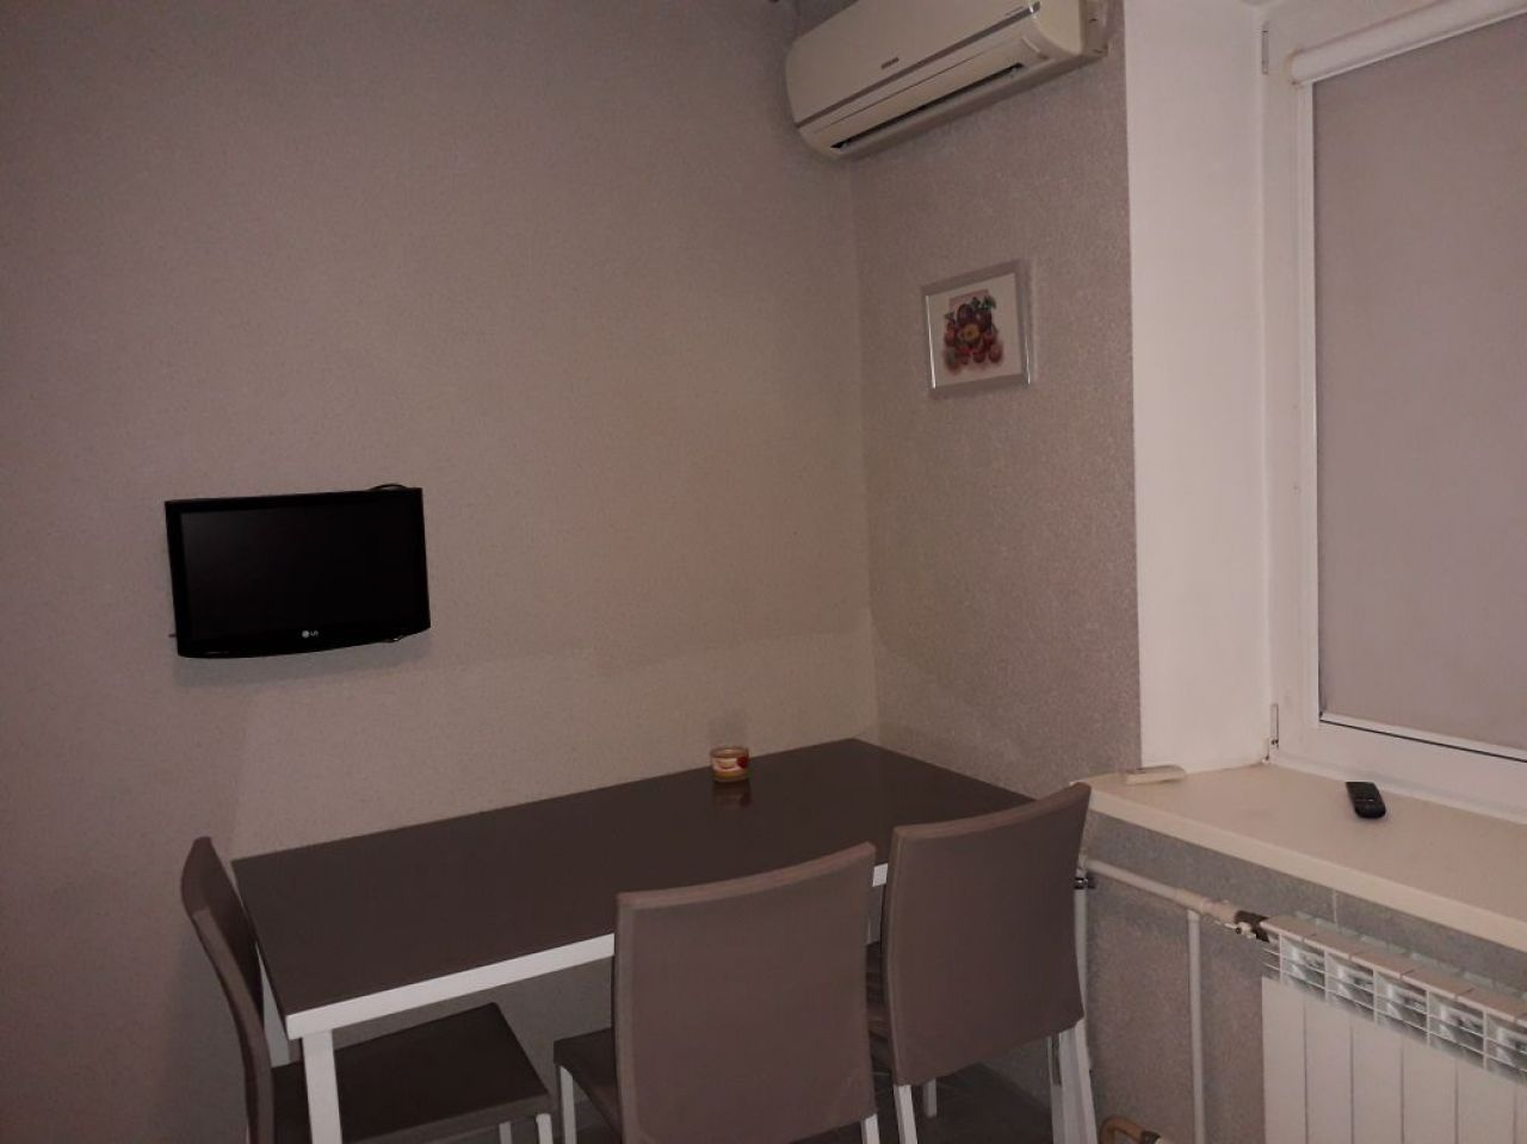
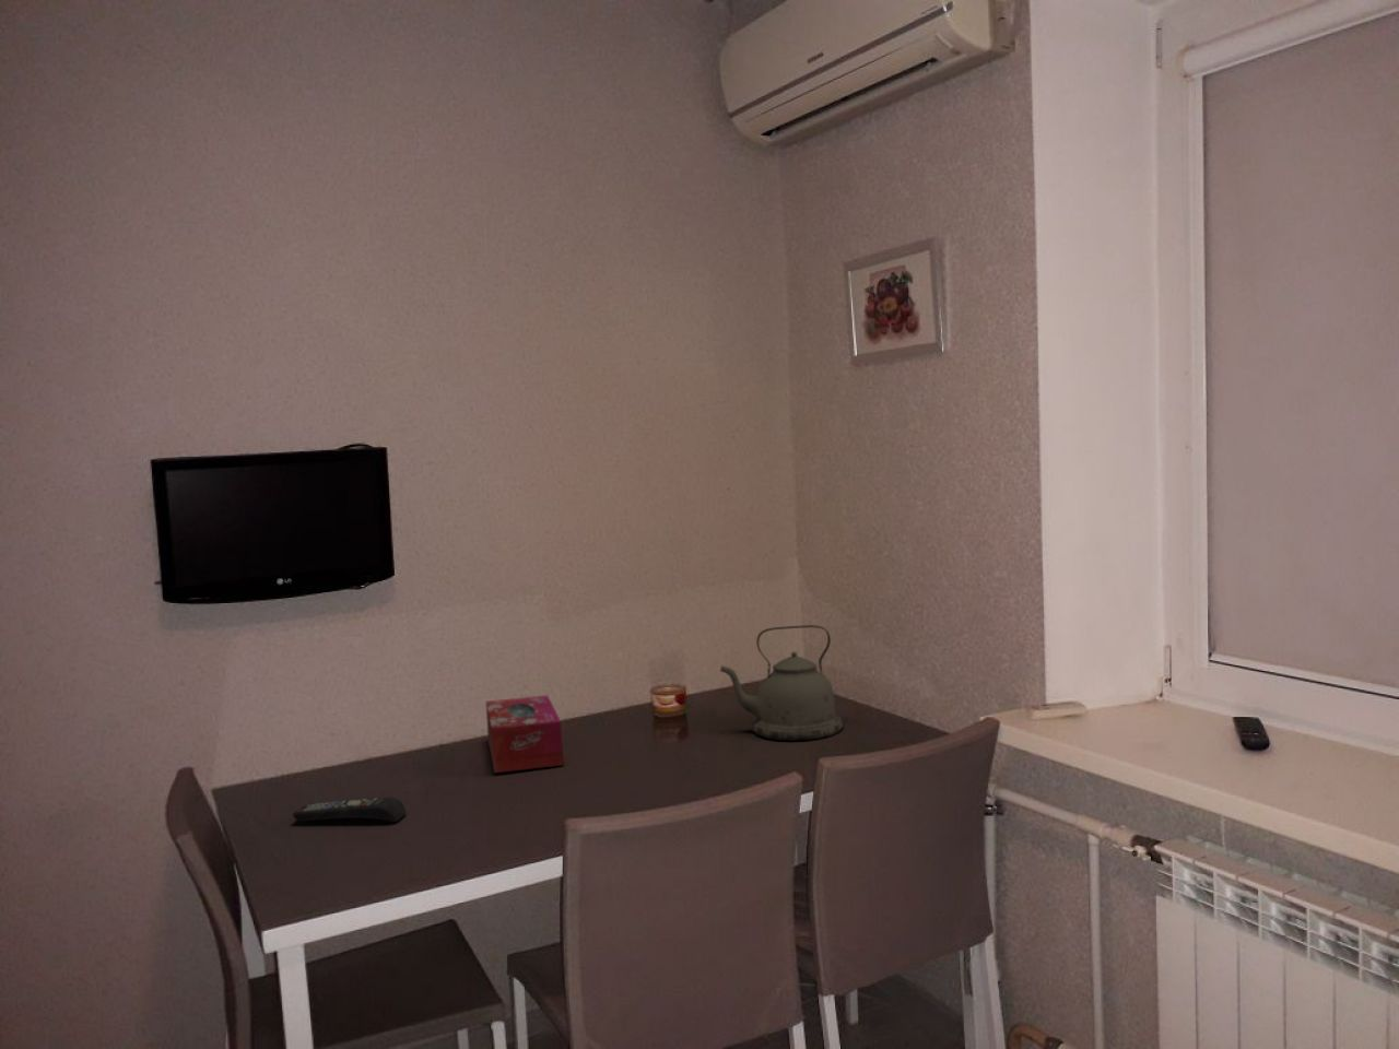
+ tissue box [486,694,564,774]
+ remote control [292,797,408,823]
+ kettle [719,624,844,742]
